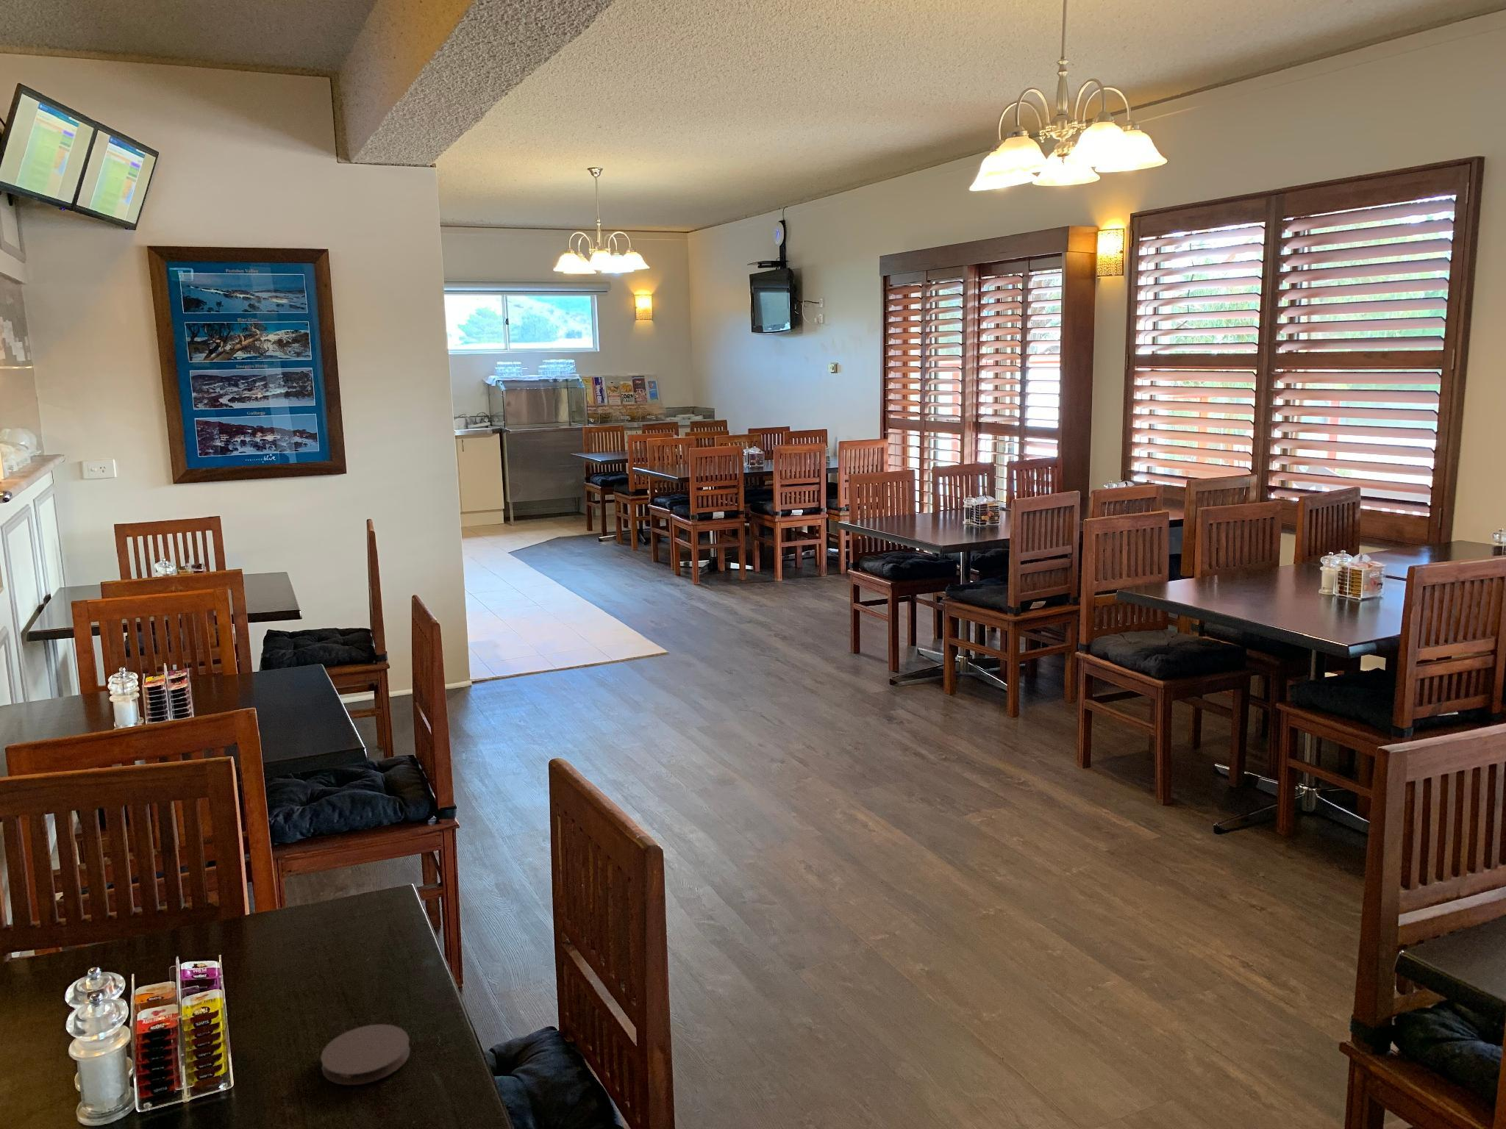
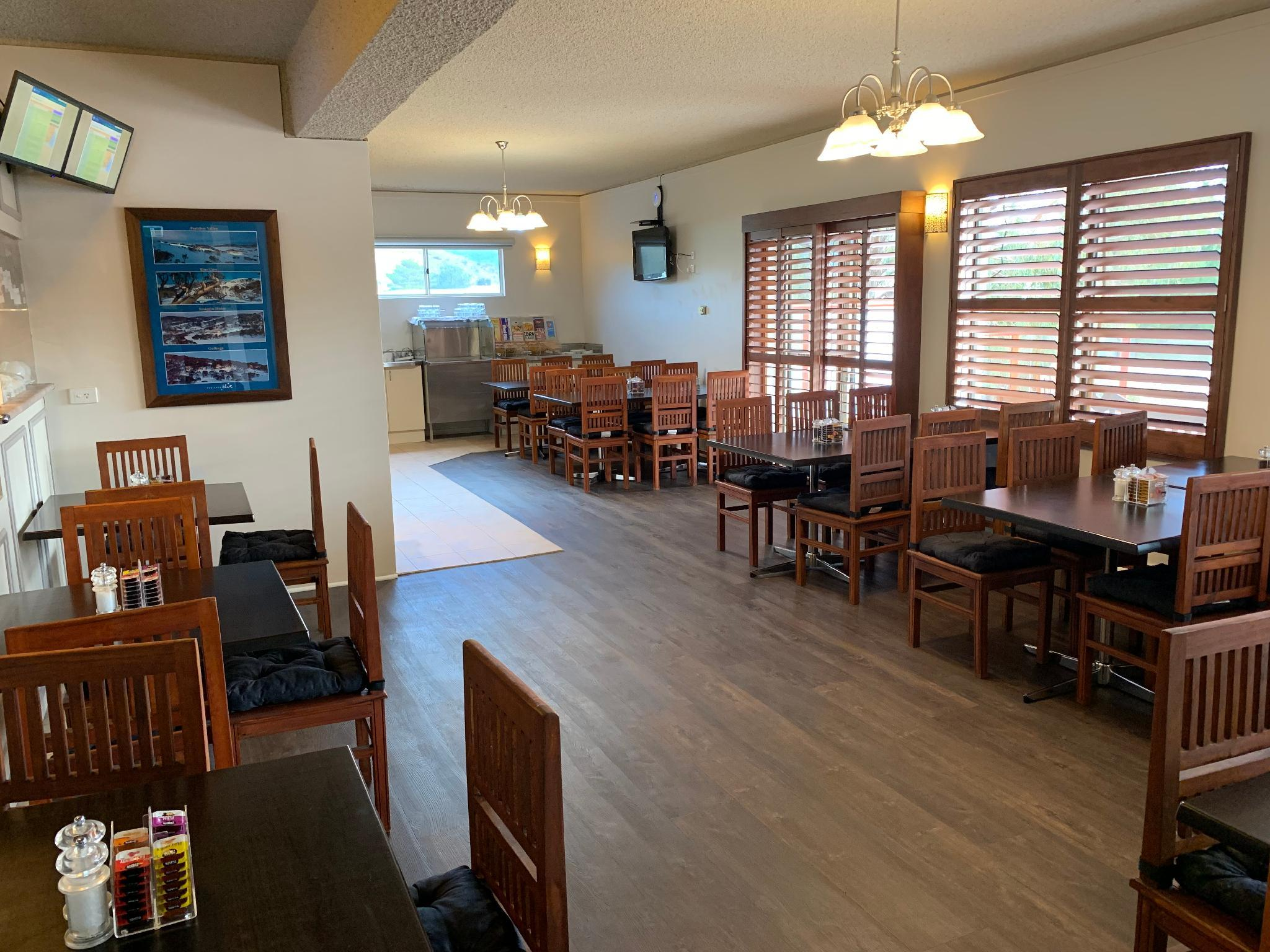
- coaster [320,1023,411,1085]
